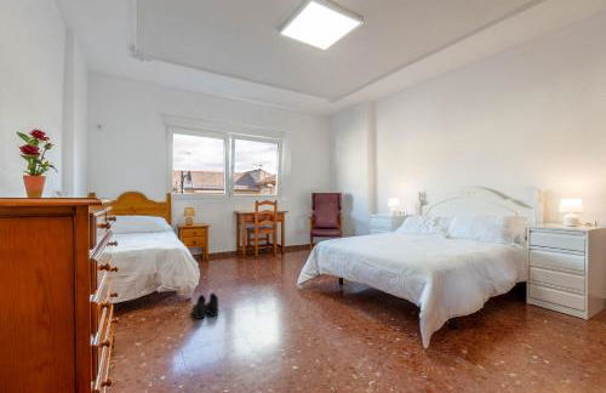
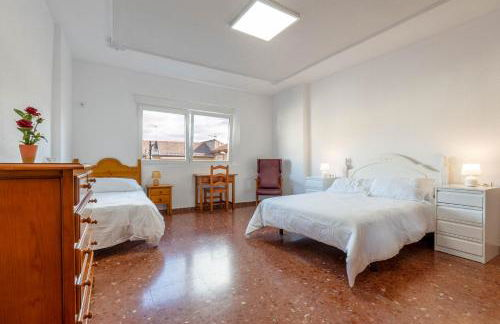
- boots [190,292,219,320]
